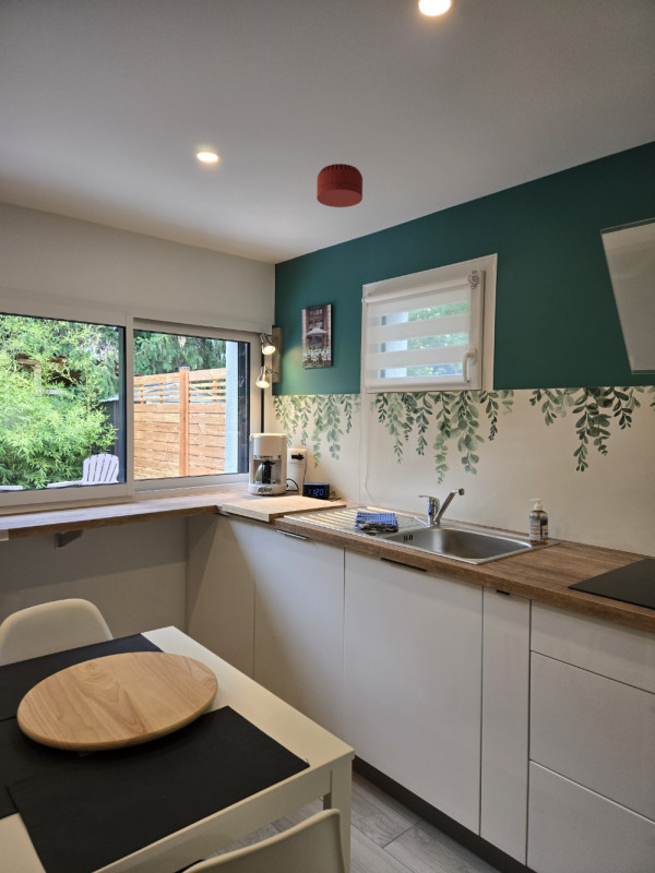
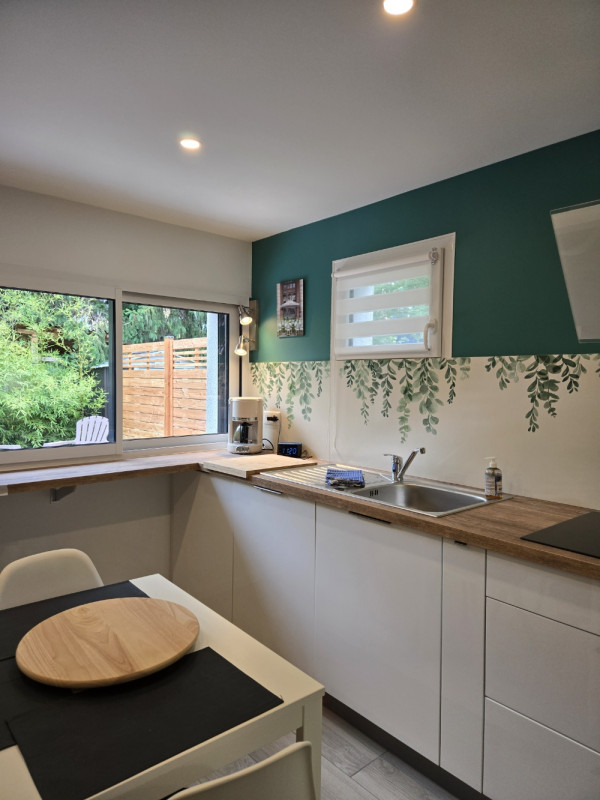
- smoke detector [315,163,364,208]
